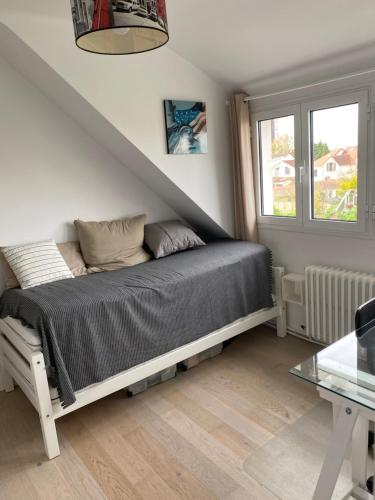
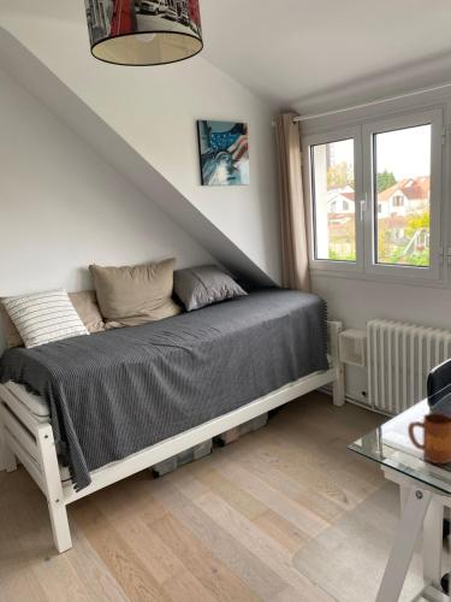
+ mug [407,412,451,465]
